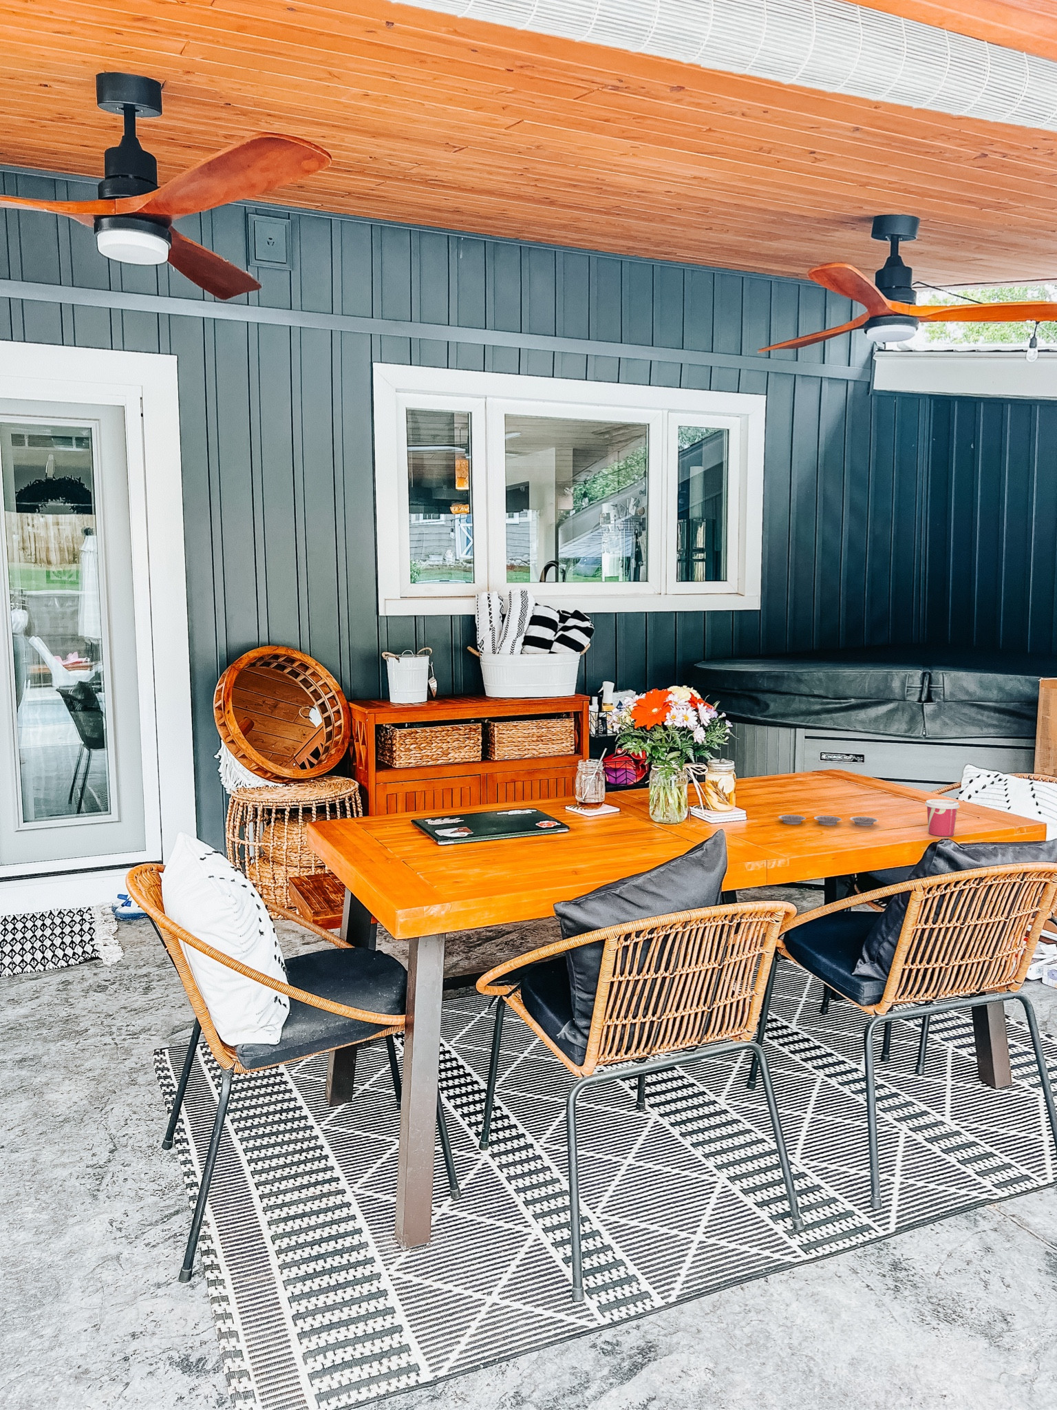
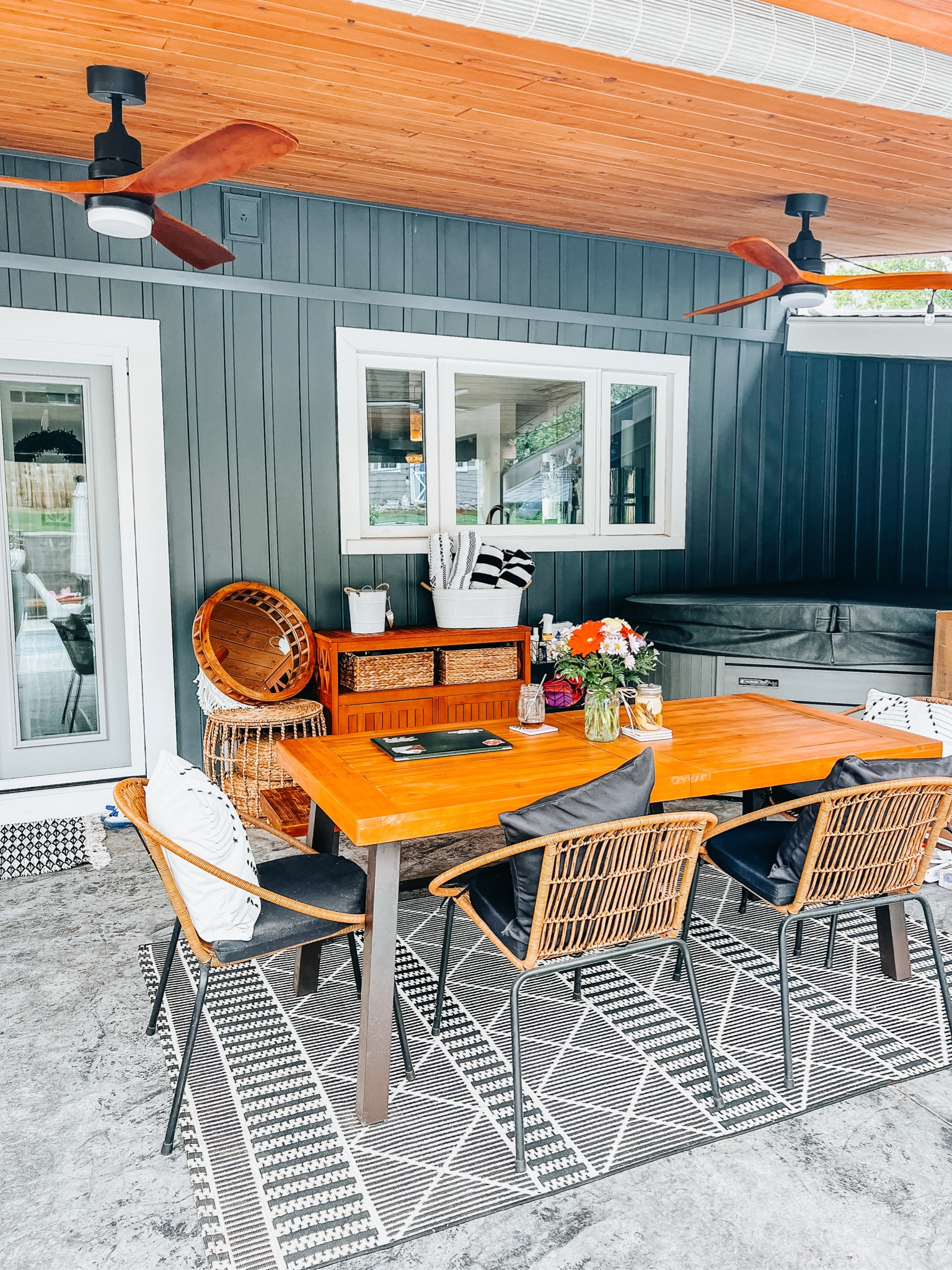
- plate [777,814,878,827]
- cup [924,798,960,836]
